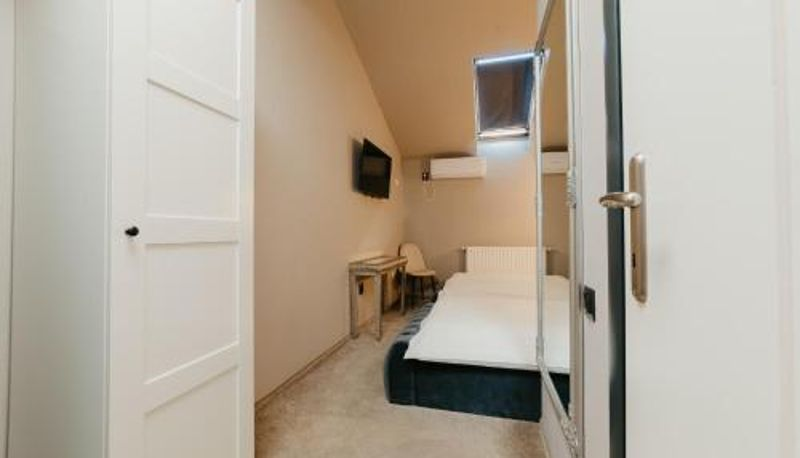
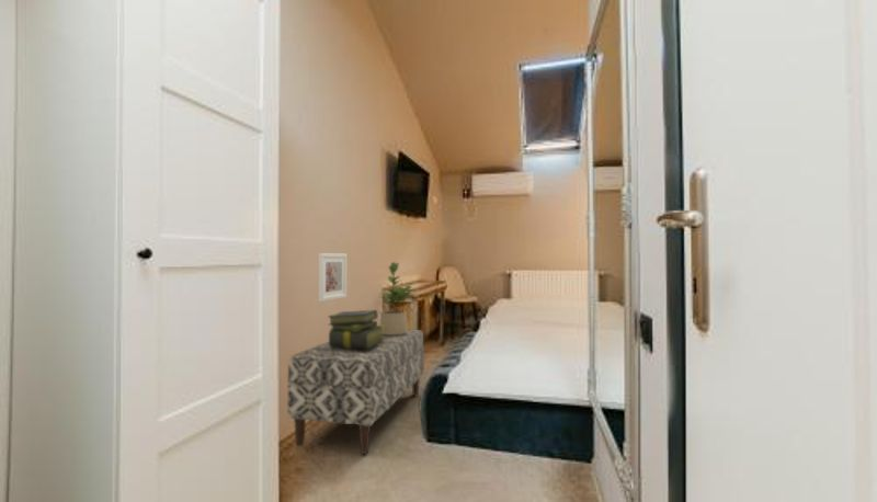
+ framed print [318,252,348,303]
+ stack of books [327,309,385,350]
+ potted plant [379,261,414,335]
+ bench [286,329,425,455]
